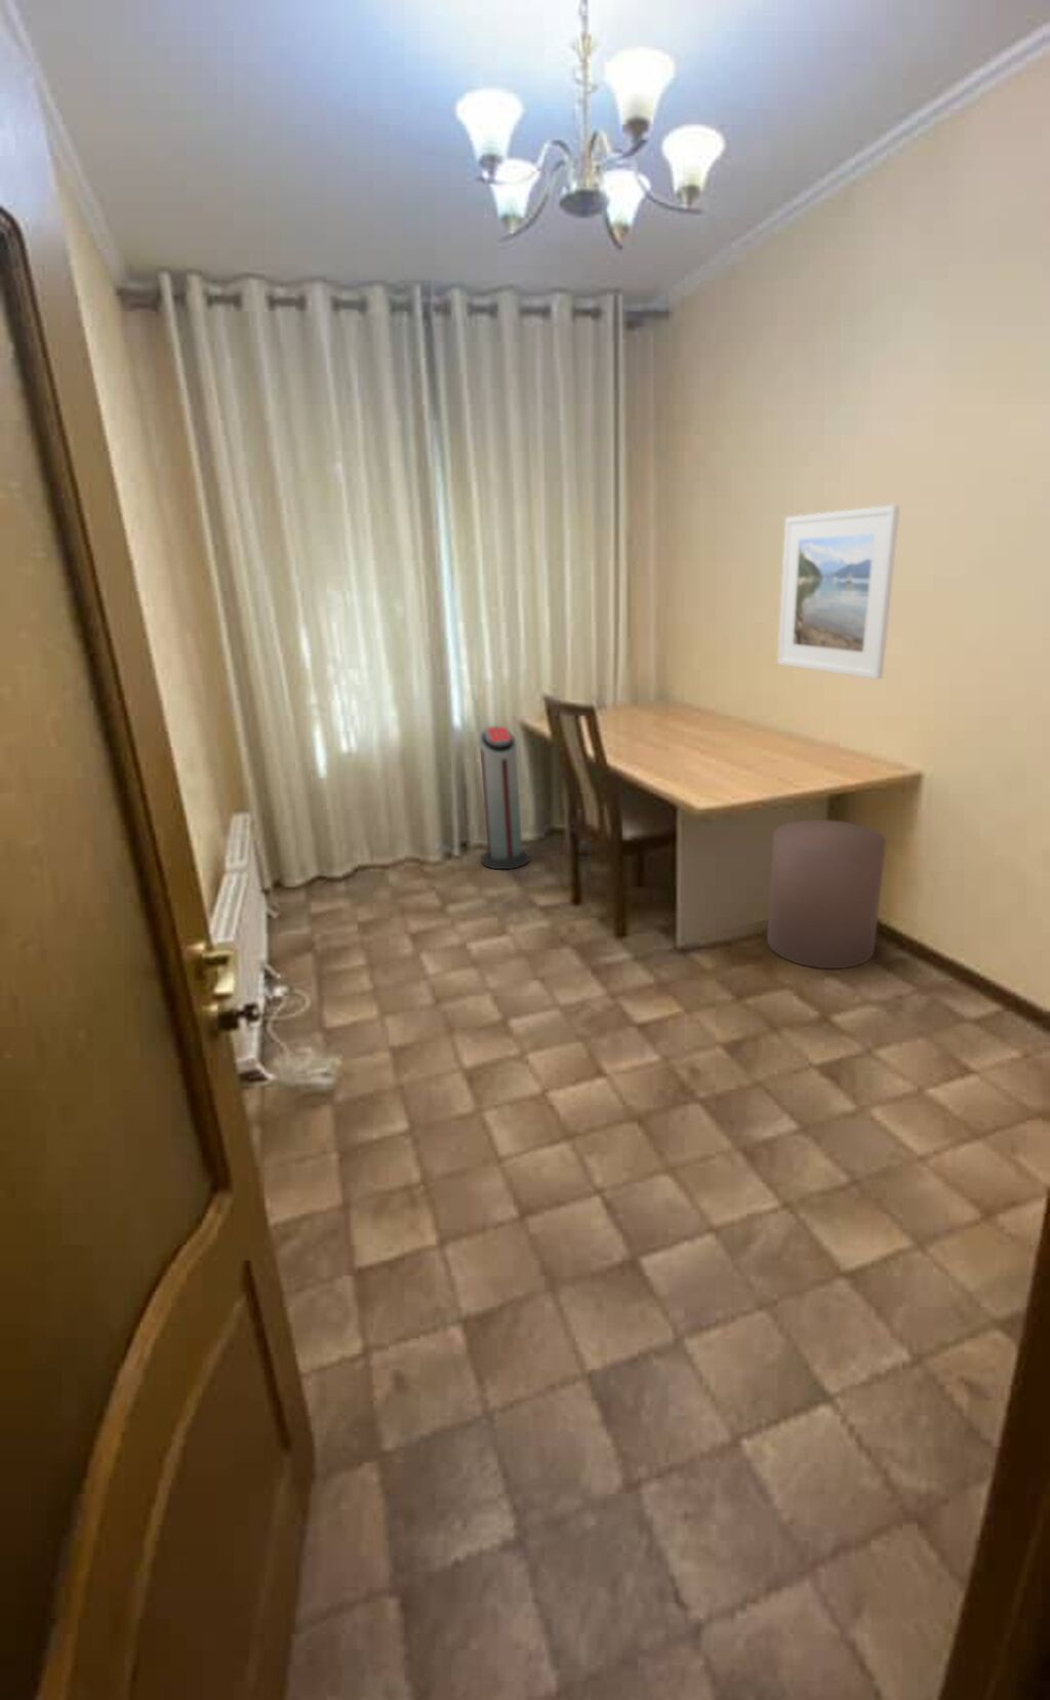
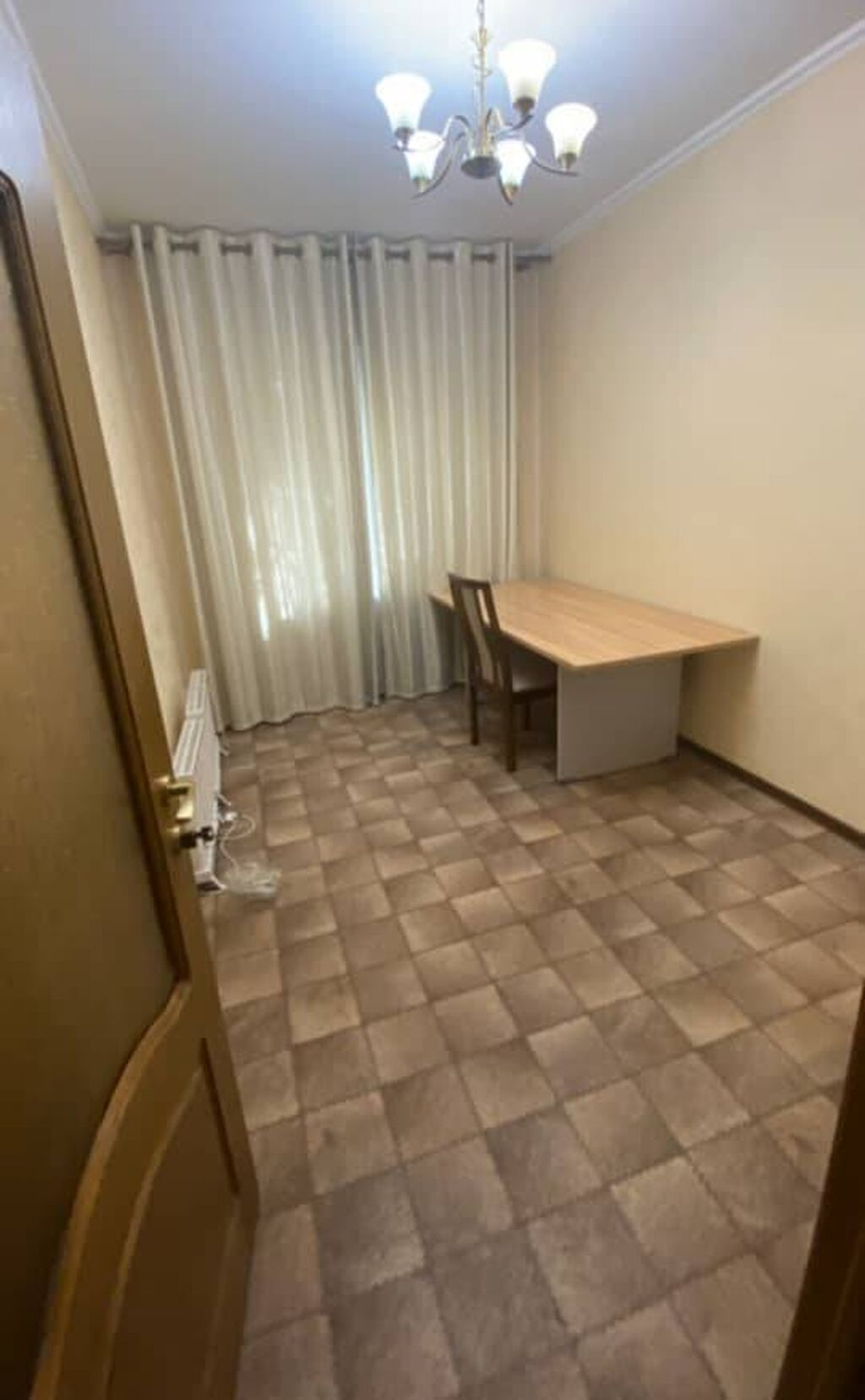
- air purifier [478,725,532,869]
- waste bin [766,818,887,969]
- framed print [776,504,901,680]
